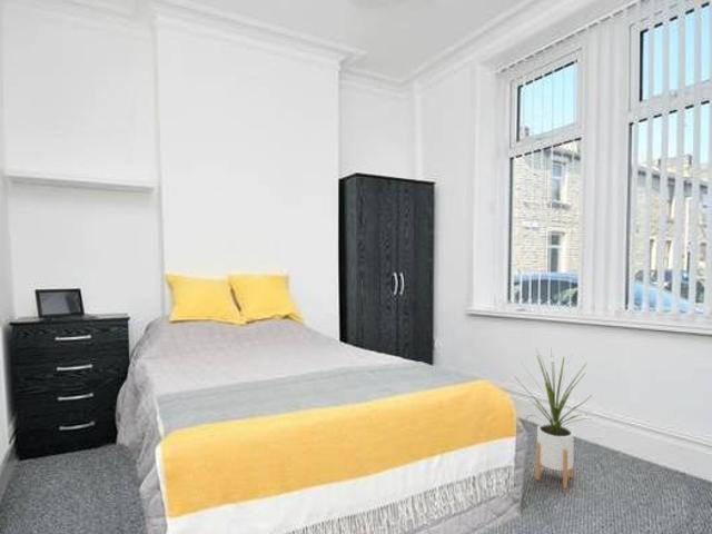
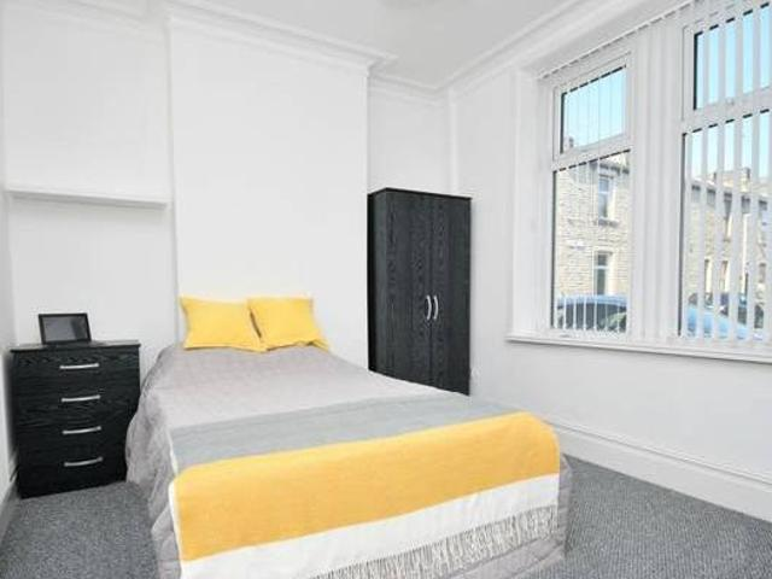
- house plant [514,346,594,490]
